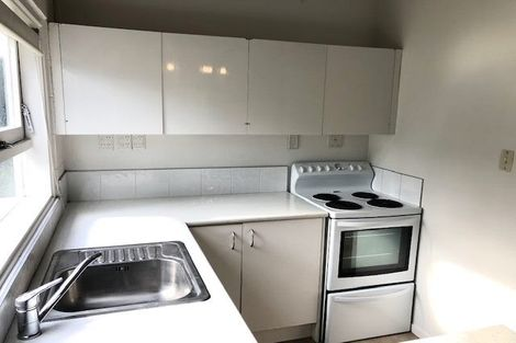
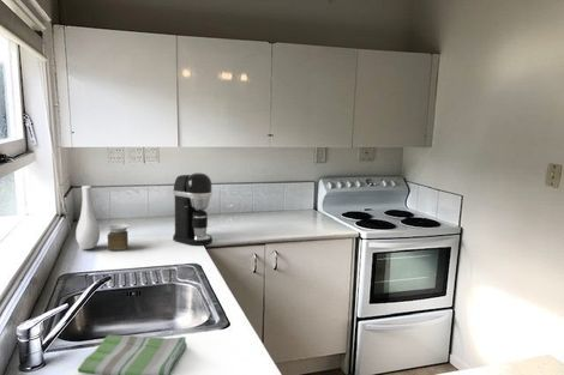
+ dish towel [77,334,188,375]
+ vase [74,185,131,252]
+ coffee maker [172,171,214,247]
